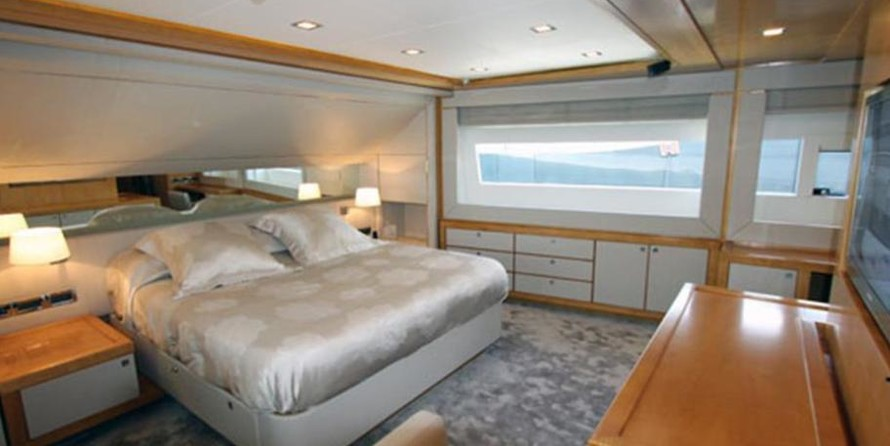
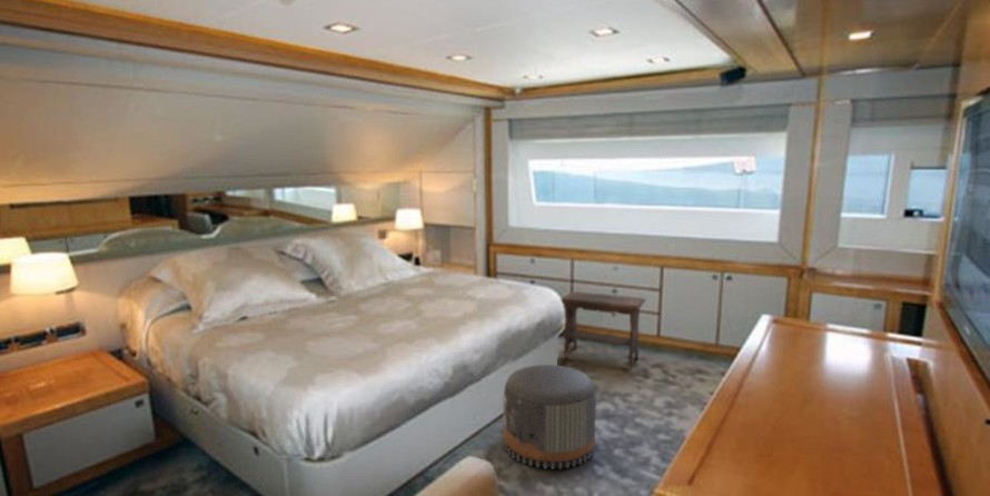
+ footstool [561,290,646,370]
+ pouf [503,364,597,470]
